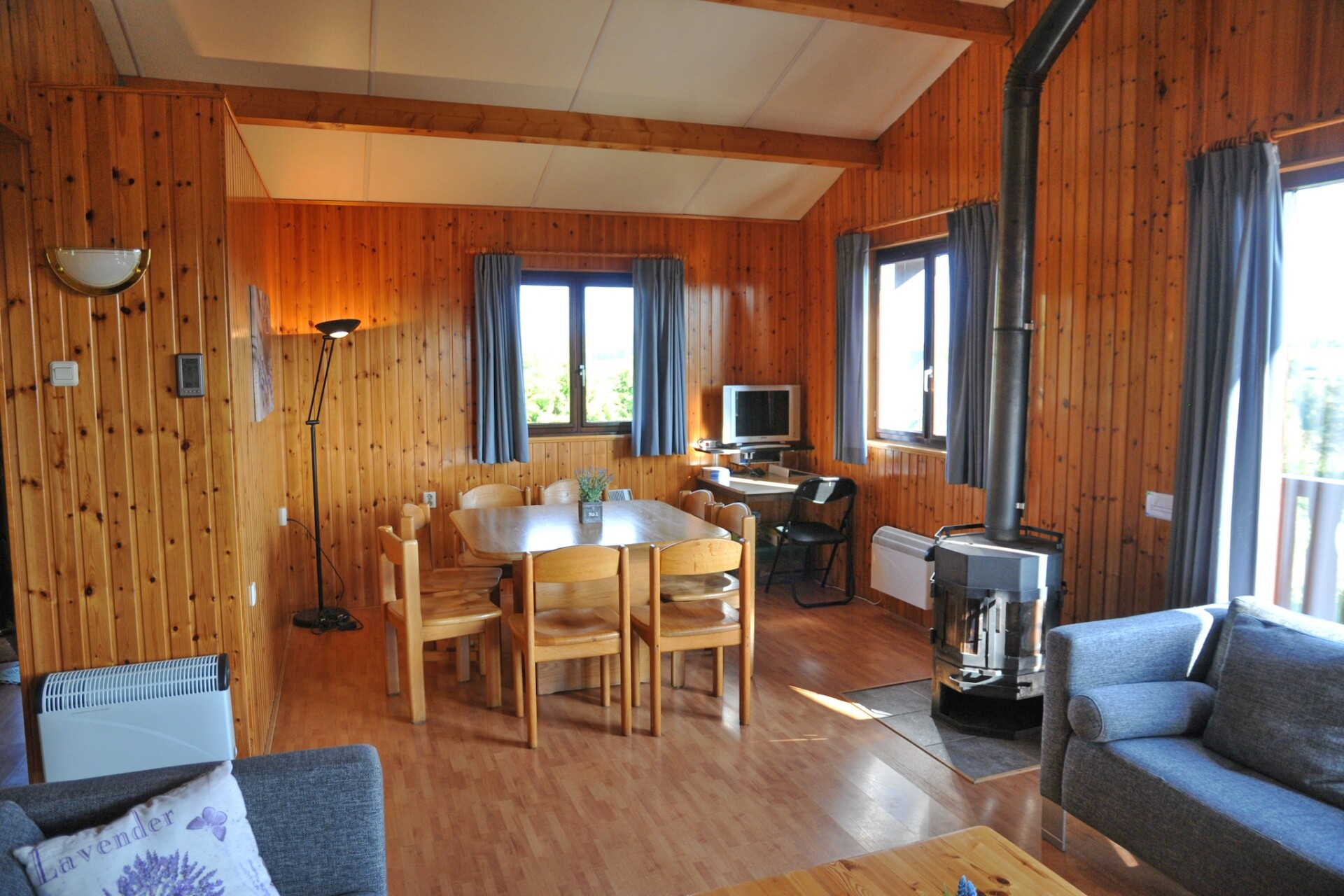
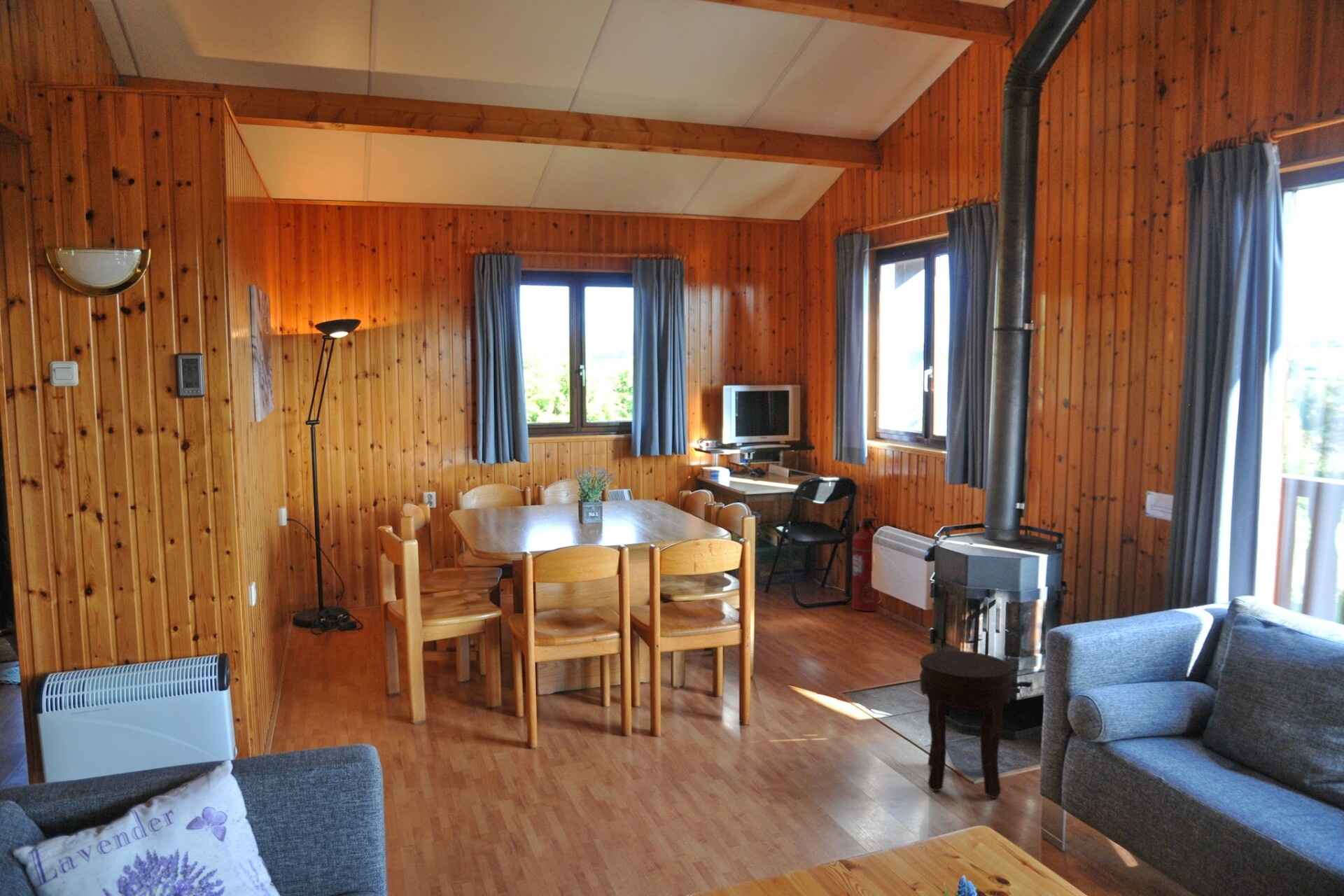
+ fire extinguisher [851,517,880,612]
+ side table [919,650,1012,799]
